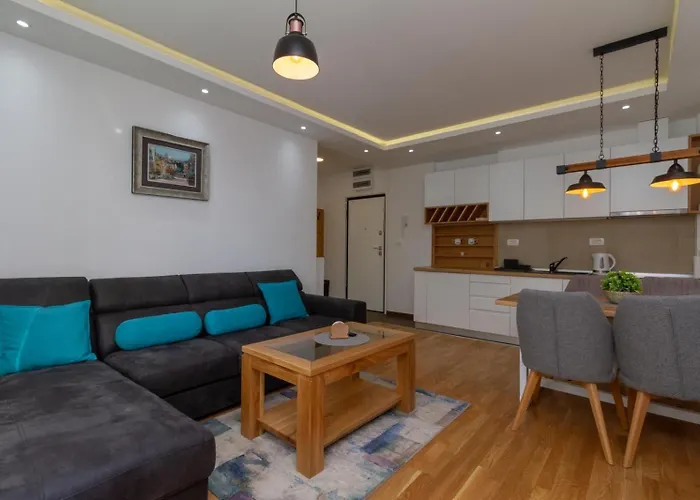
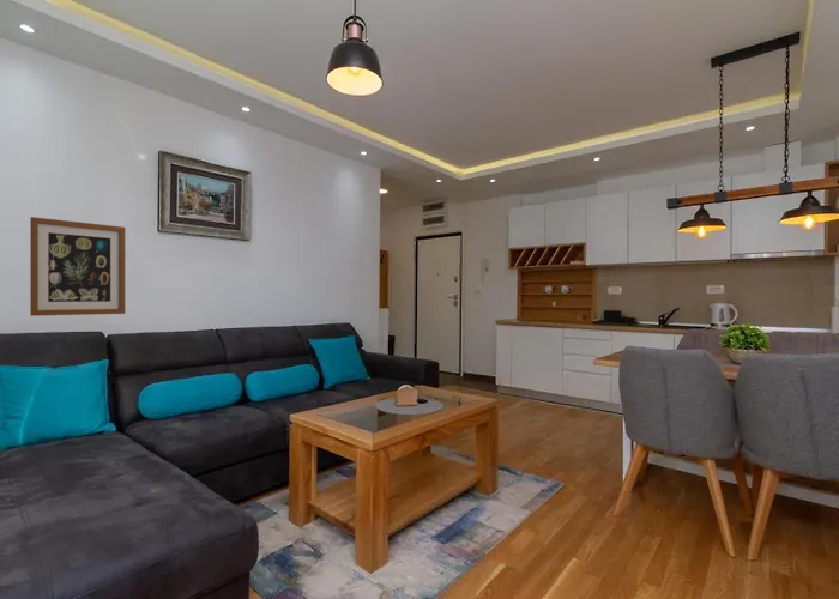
+ wall art [29,216,126,317]
